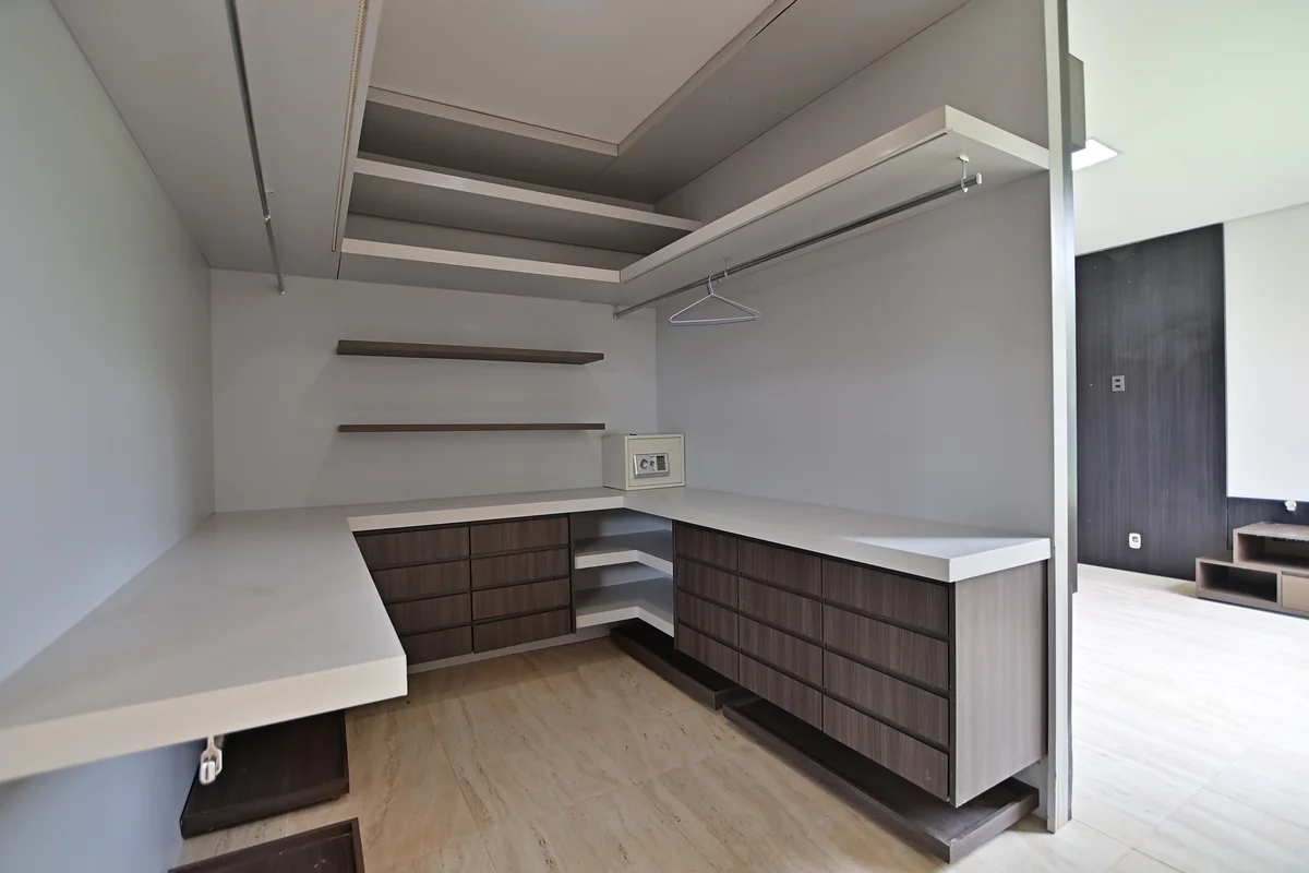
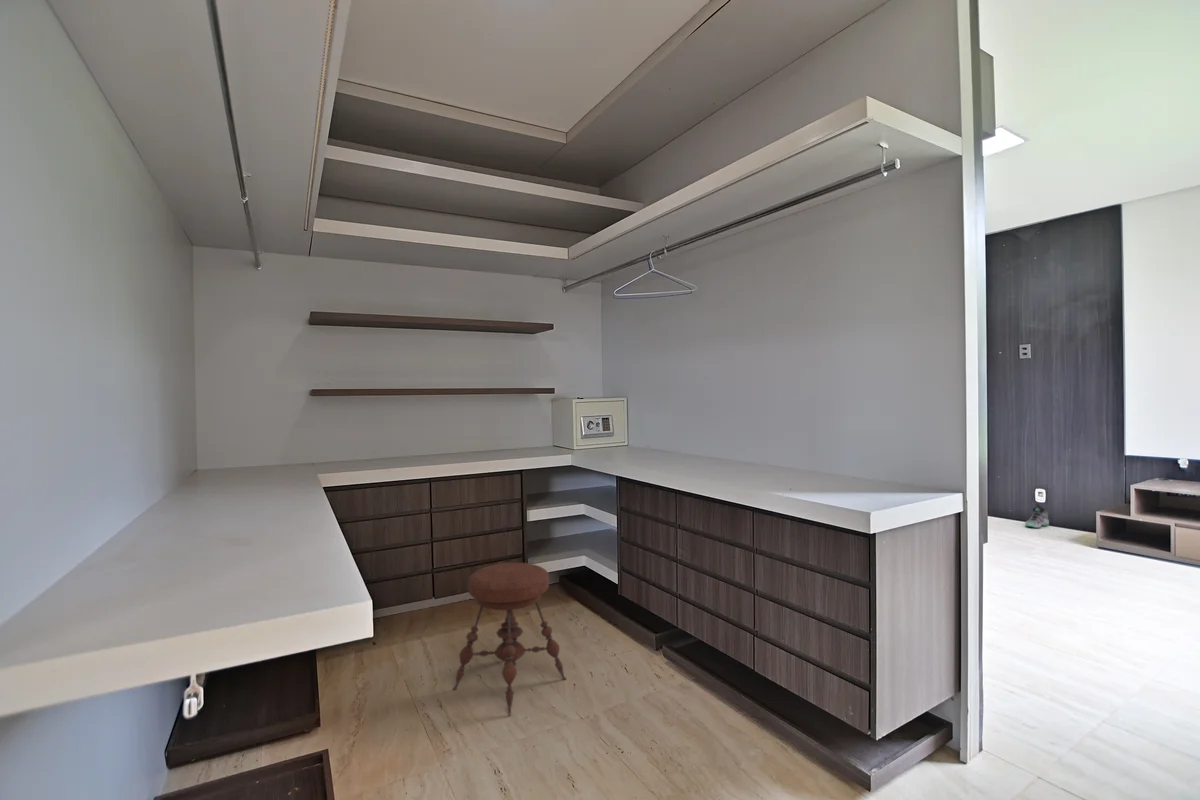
+ stool [452,562,567,717]
+ sneaker [1024,502,1050,529]
